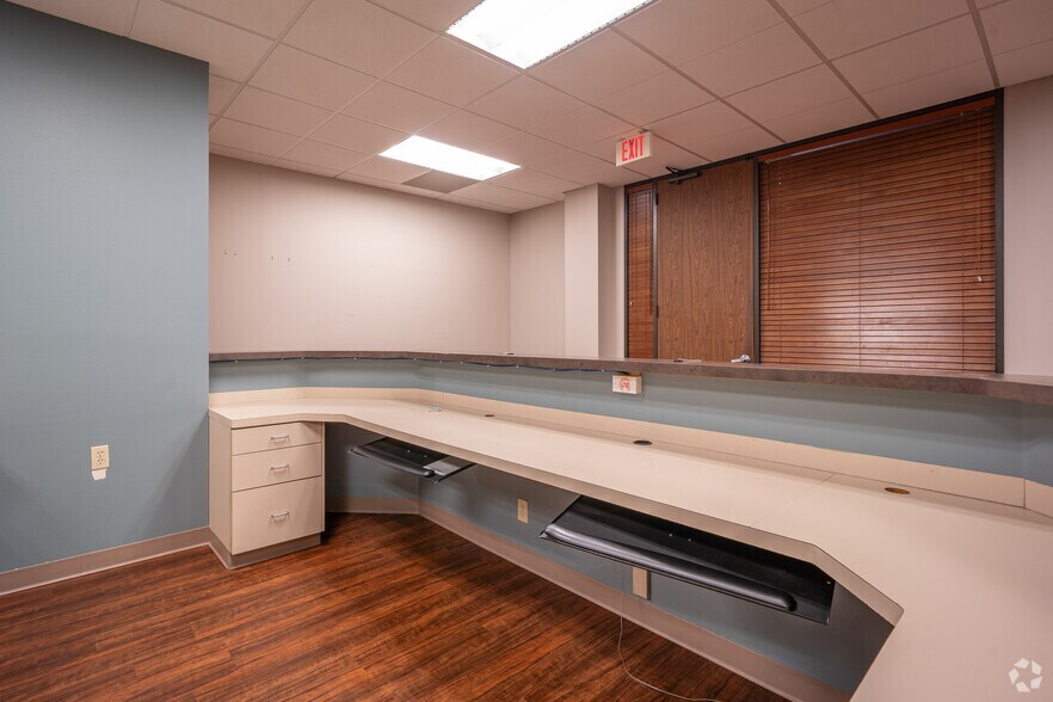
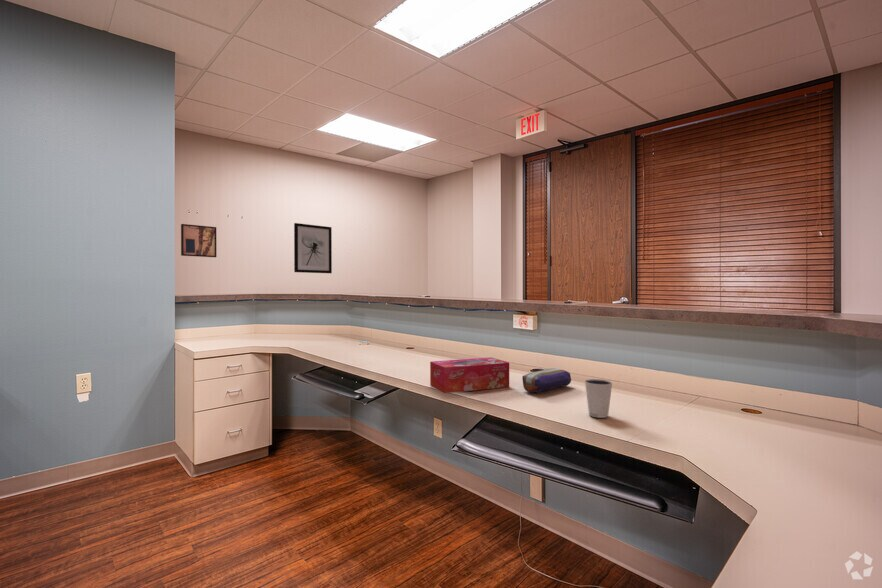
+ dixie cup [584,378,614,419]
+ wall art [180,223,217,258]
+ wall art [293,222,333,274]
+ tissue box [429,356,510,394]
+ pencil case [521,367,572,393]
